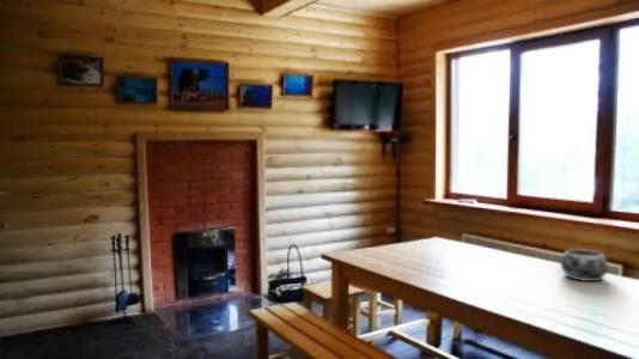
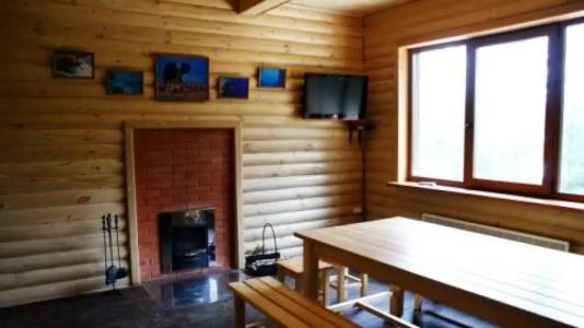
- decorative bowl [560,248,609,282]
